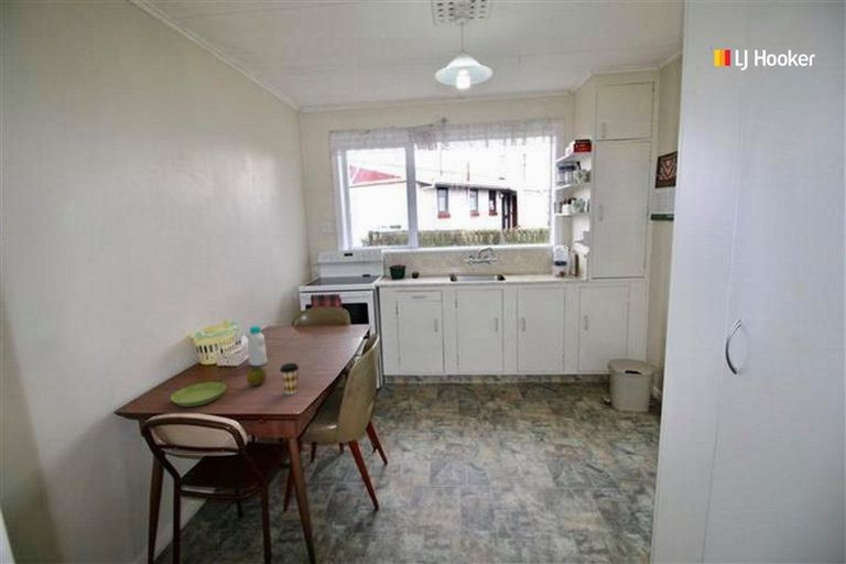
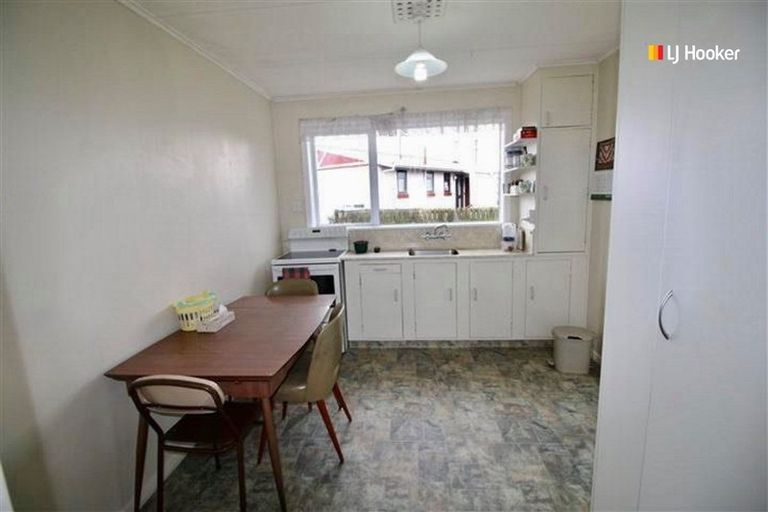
- saucer [170,381,227,408]
- fruit [246,366,268,387]
- coffee cup [279,362,300,395]
- bottle [247,325,269,367]
